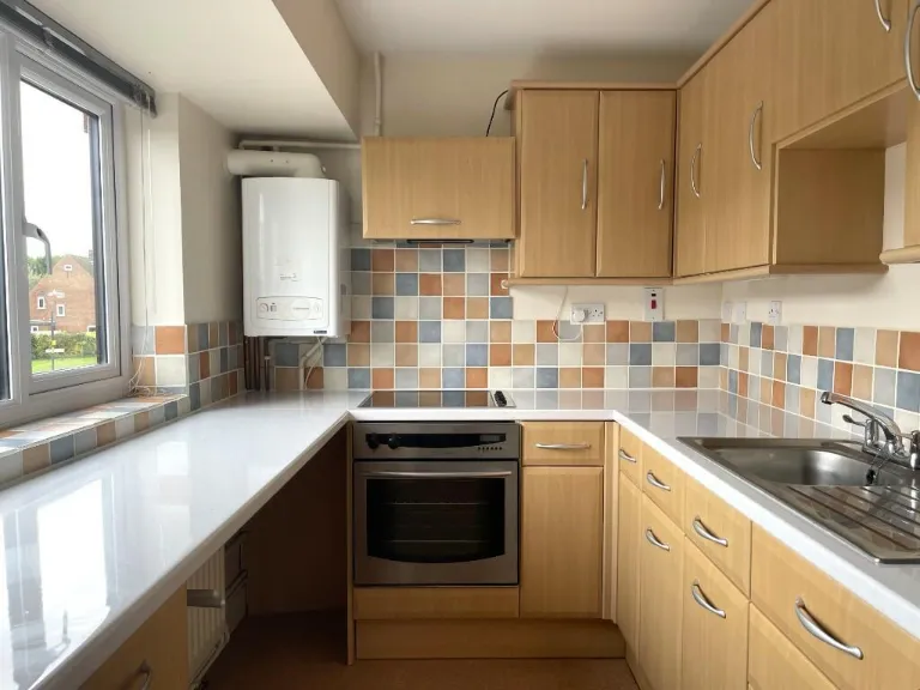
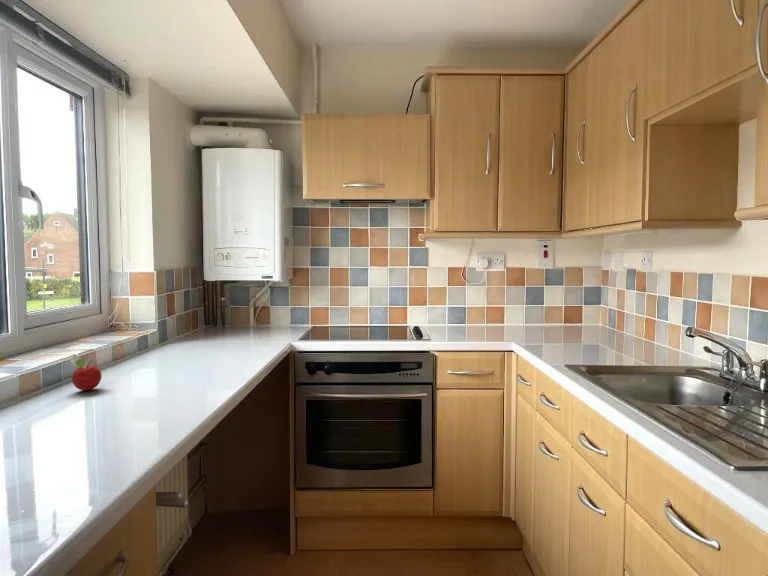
+ fruit [69,353,102,391]
